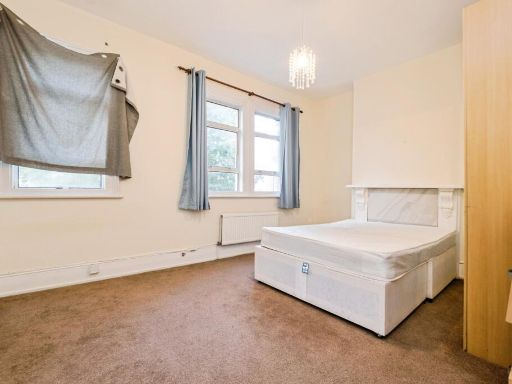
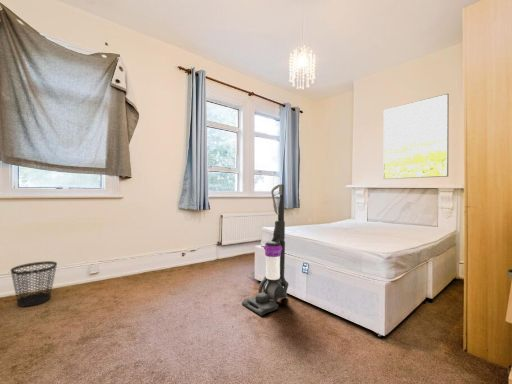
+ vacuum cleaner [241,183,289,317]
+ wastebasket [10,260,58,308]
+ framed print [382,93,450,180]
